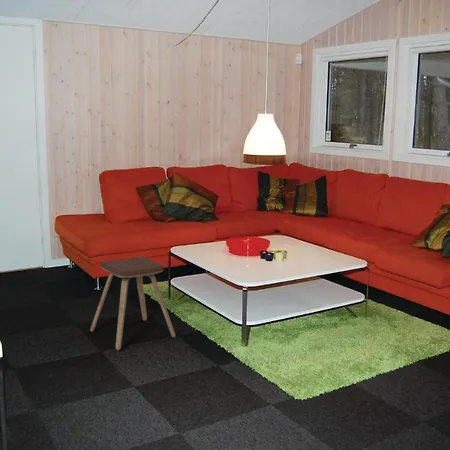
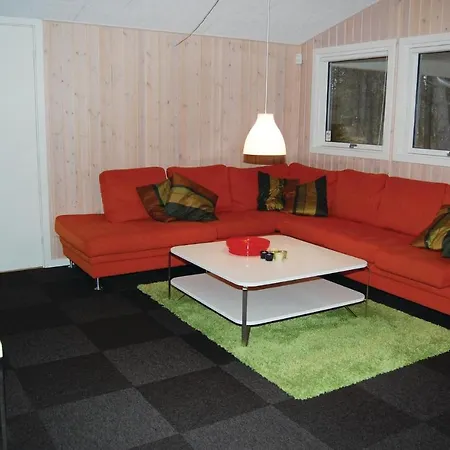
- music stool [89,256,177,351]
